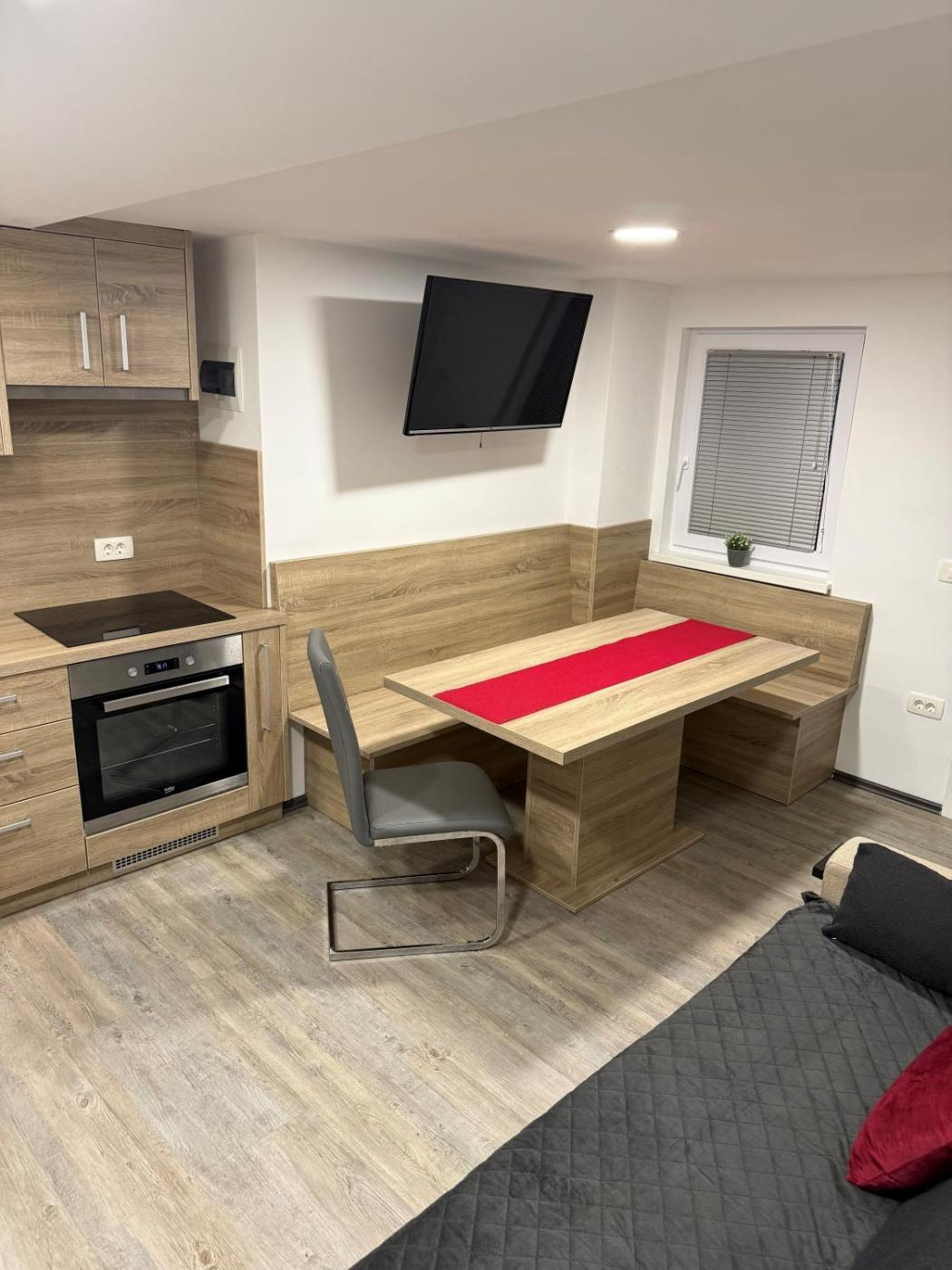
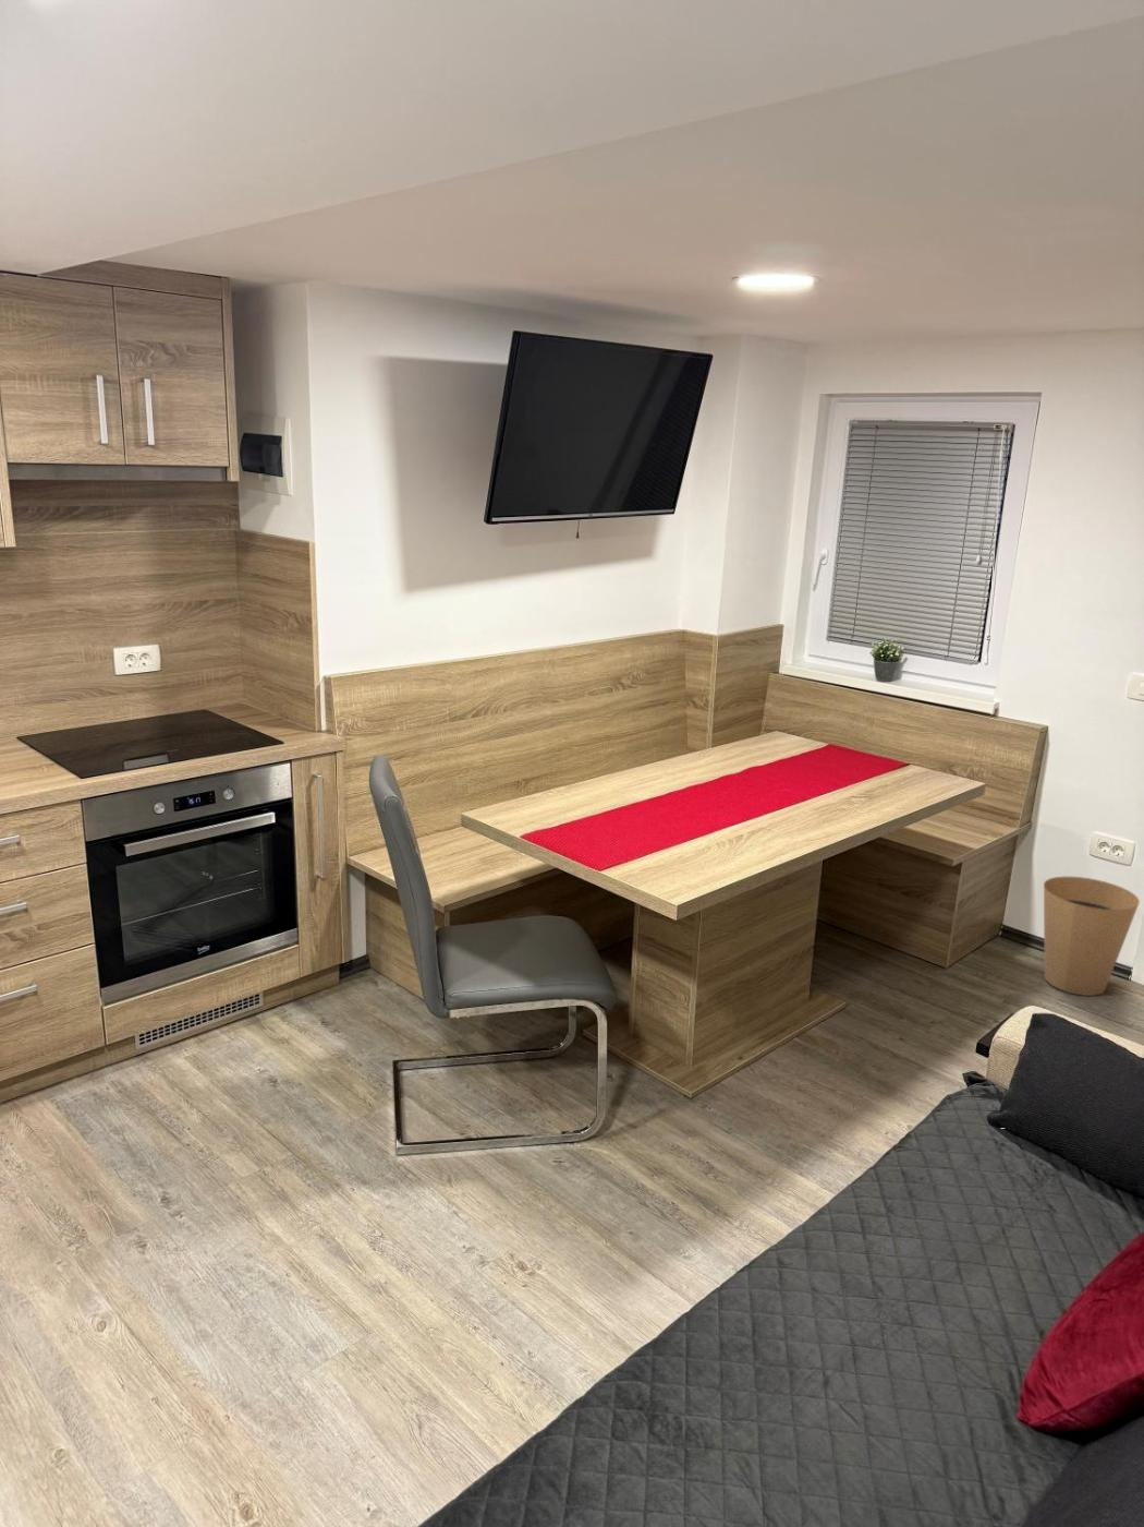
+ trash can [1043,875,1140,997]
